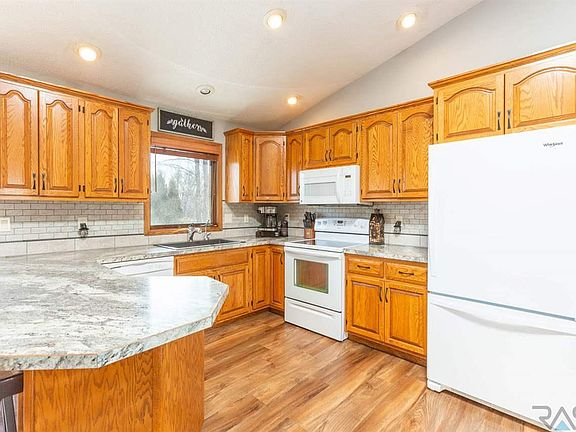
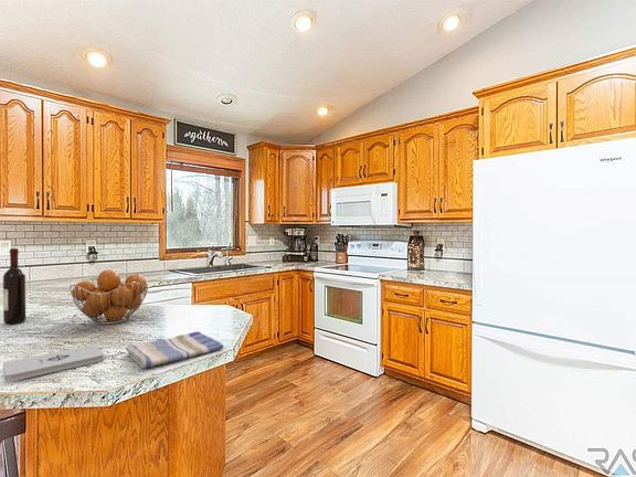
+ notepad [2,343,105,383]
+ fruit basket [68,268,150,326]
+ dish towel [124,331,224,369]
+ wine bottle [2,247,26,326]
